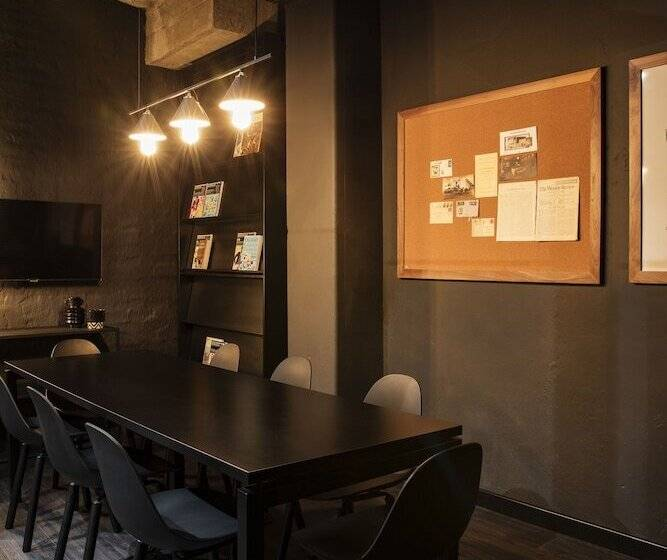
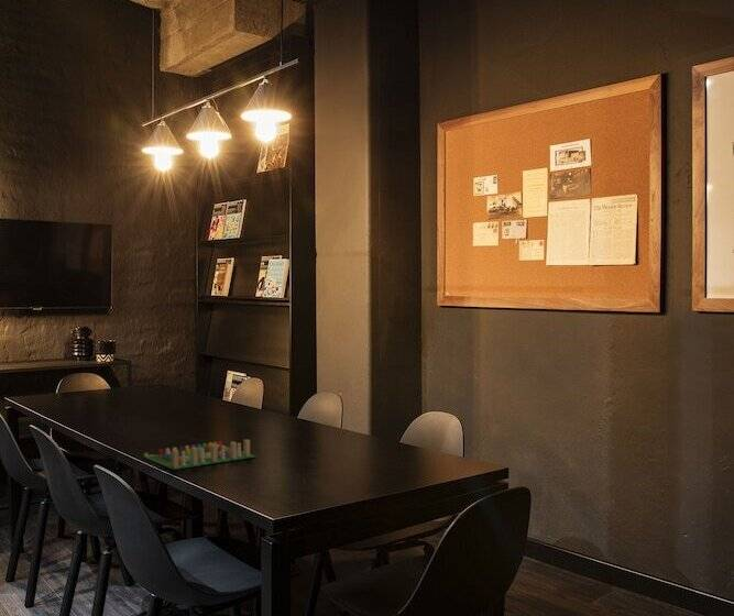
+ board game [142,439,256,471]
